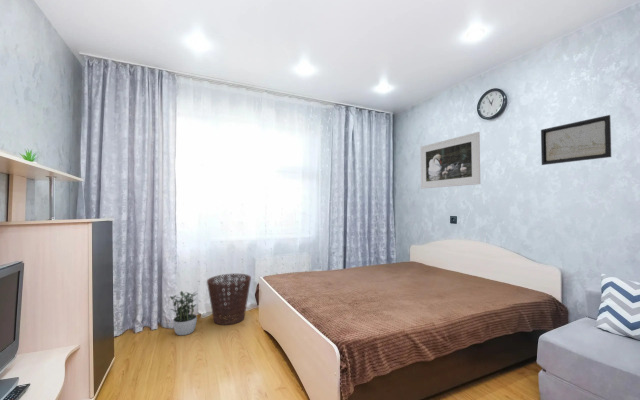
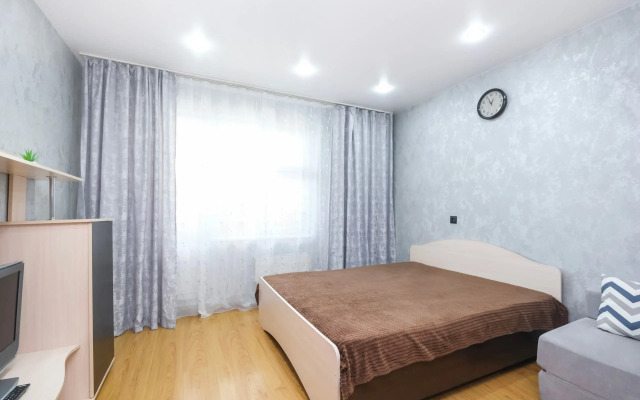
- wall art [540,114,612,166]
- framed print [420,131,481,190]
- basket [206,273,252,326]
- potted plant [168,289,199,336]
